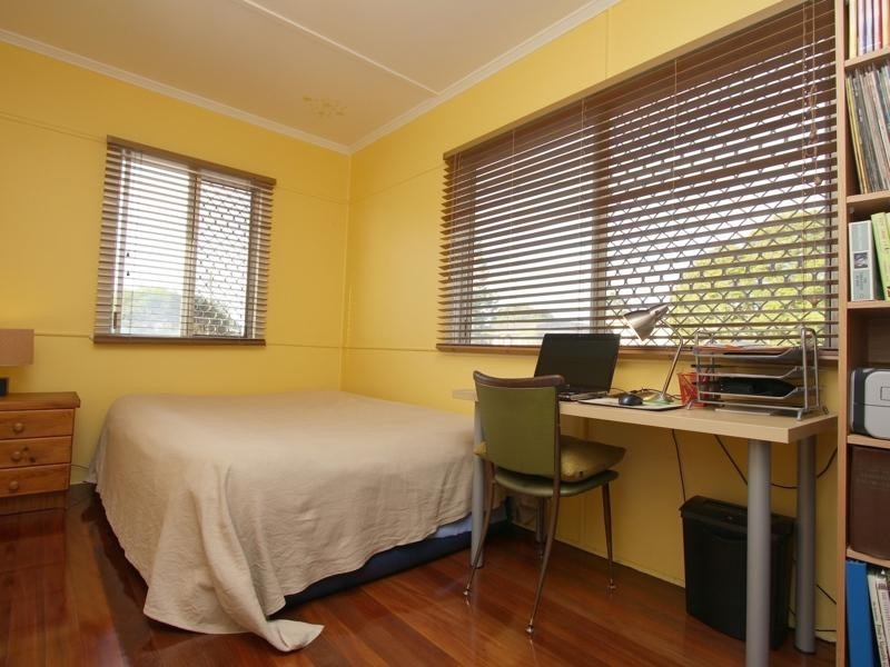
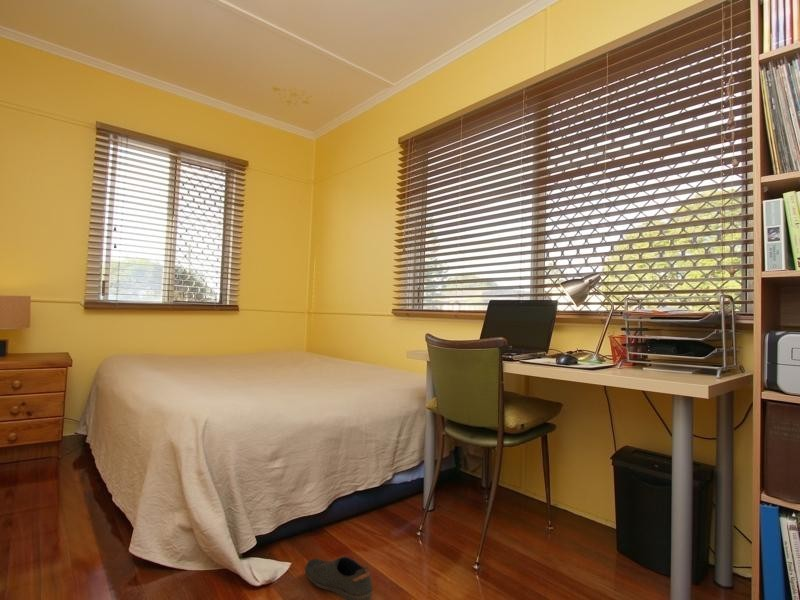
+ shoe [304,555,374,600]
